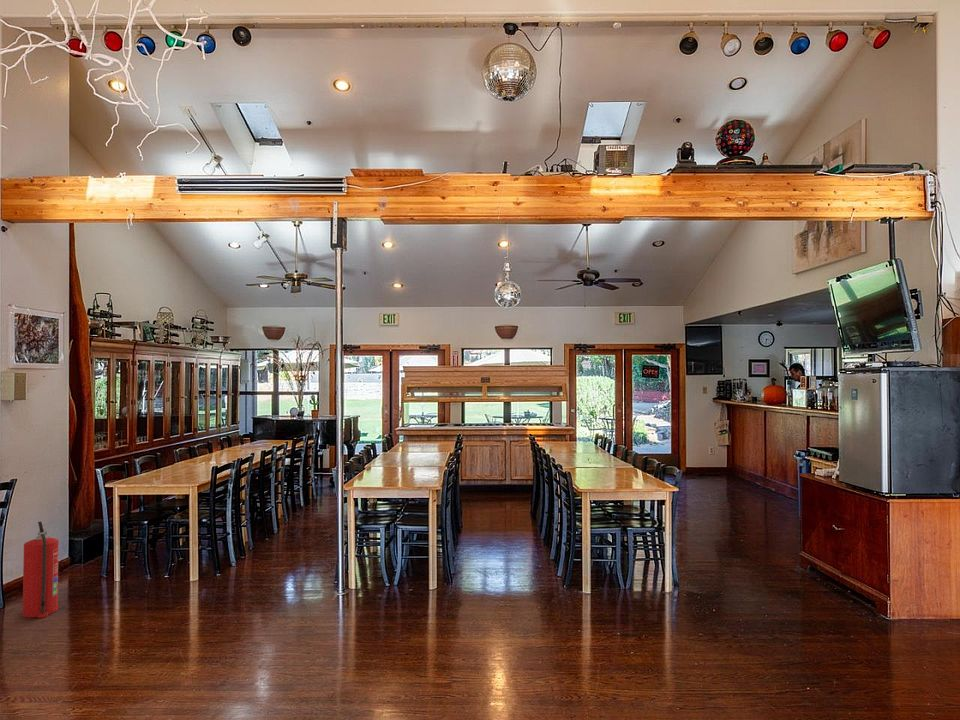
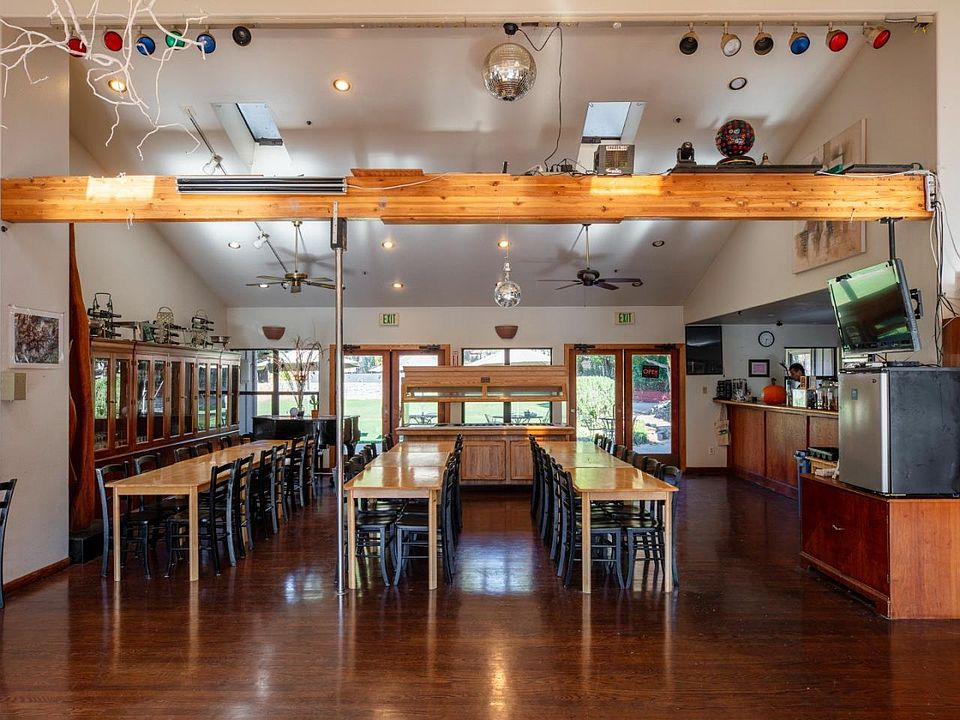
- fire extinguisher [21,521,59,619]
